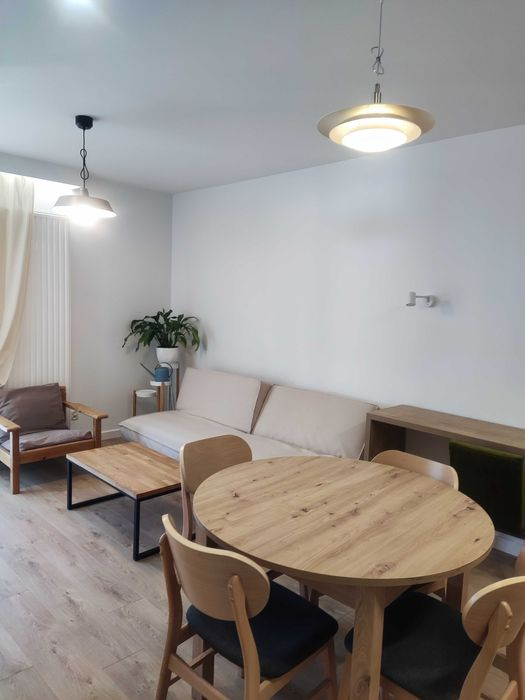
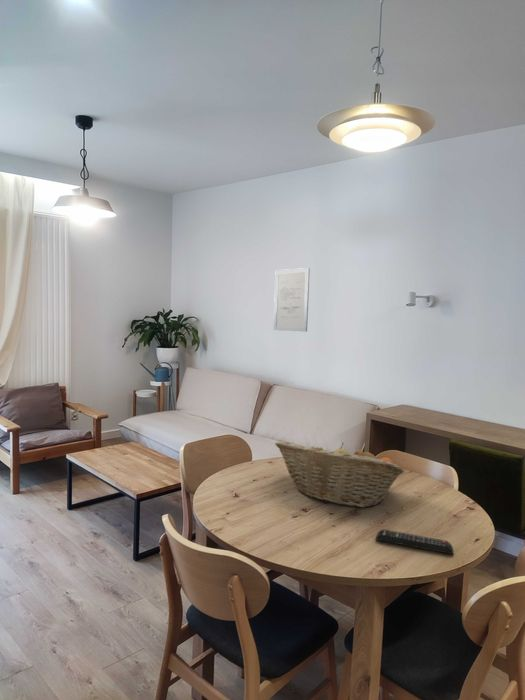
+ fruit basket [274,440,406,508]
+ remote control [375,528,454,555]
+ wall art [273,267,311,333]
